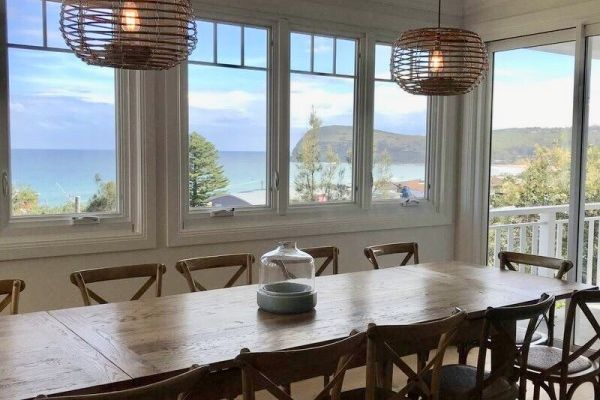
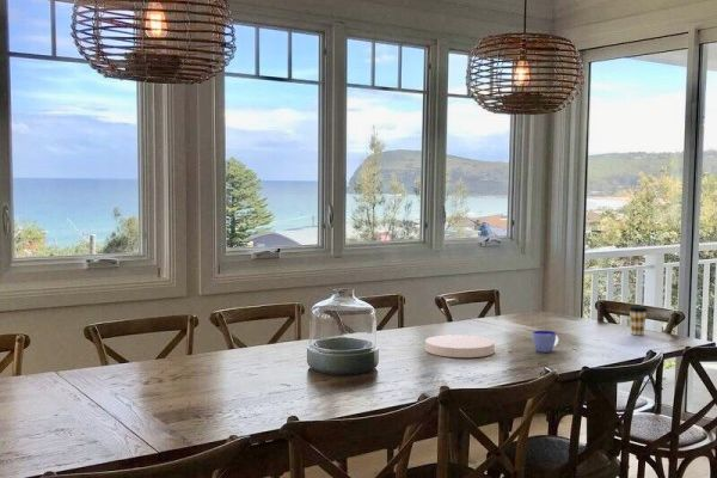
+ coffee cup [627,305,649,336]
+ cup [532,330,559,354]
+ plate [424,333,496,358]
